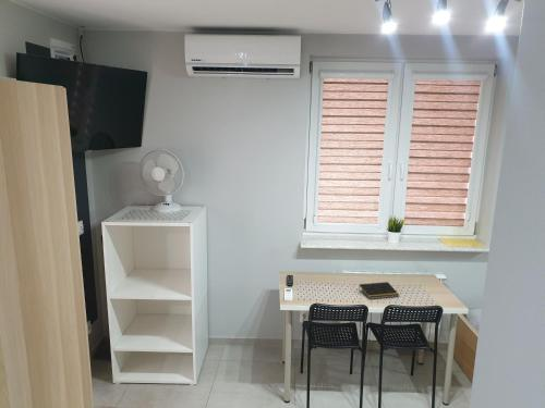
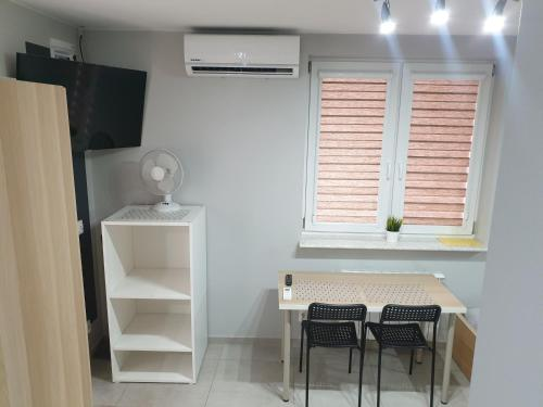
- notepad [358,281,400,300]
